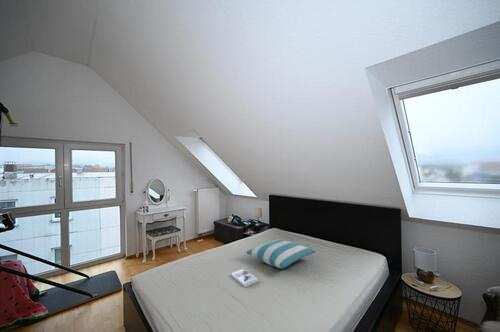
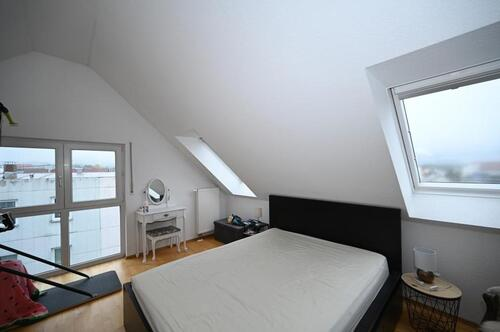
- pillow [245,238,317,269]
- book [230,268,259,288]
